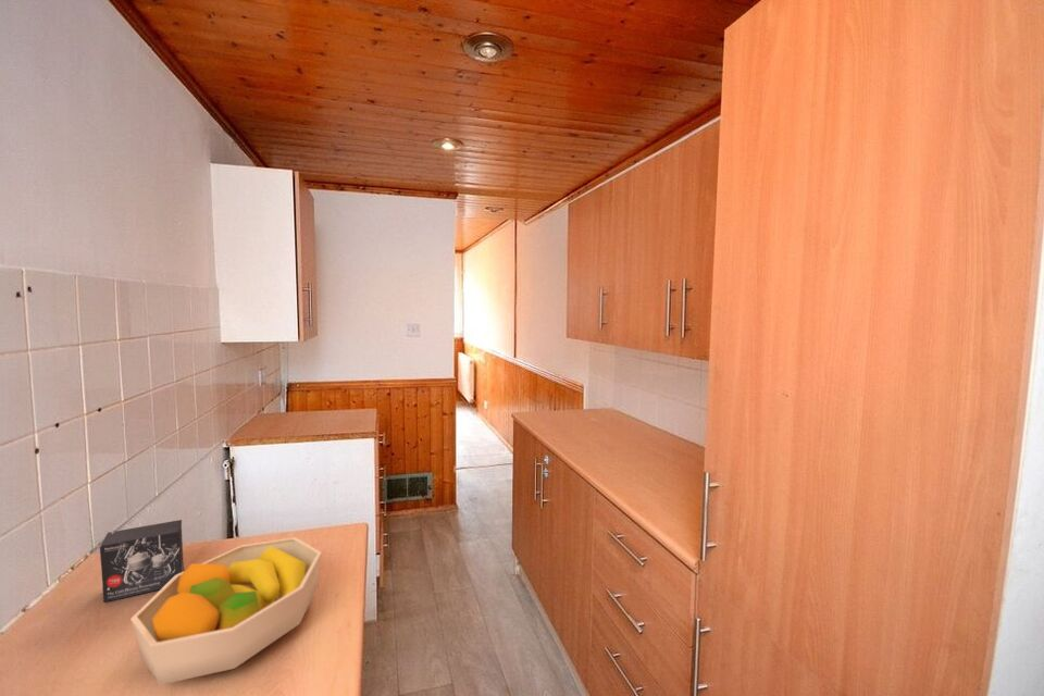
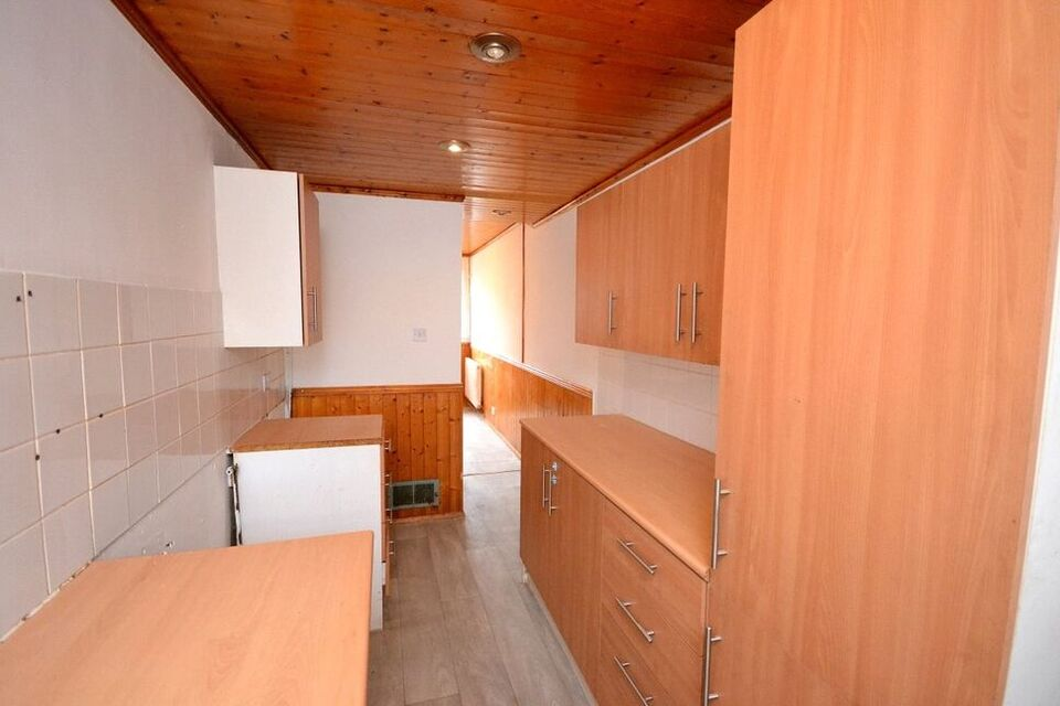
- small box [99,519,185,604]
- fruit bowl [129,536,323,686]
